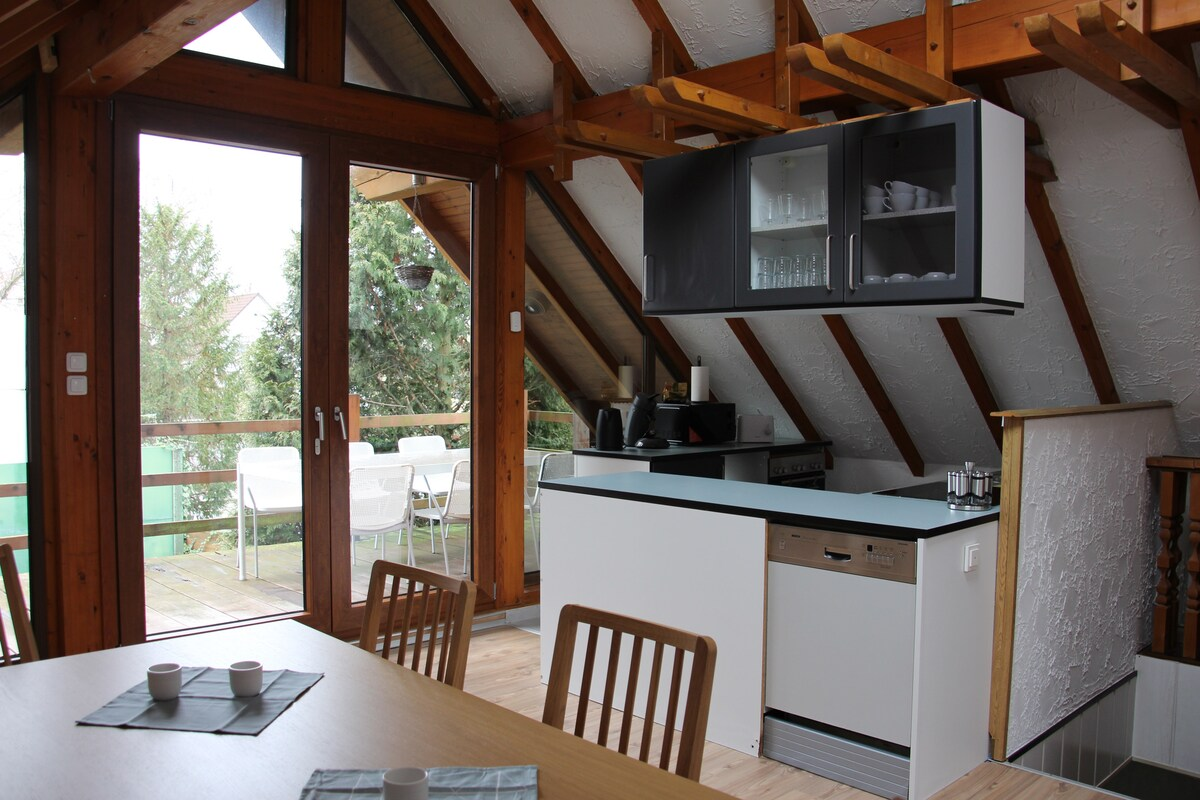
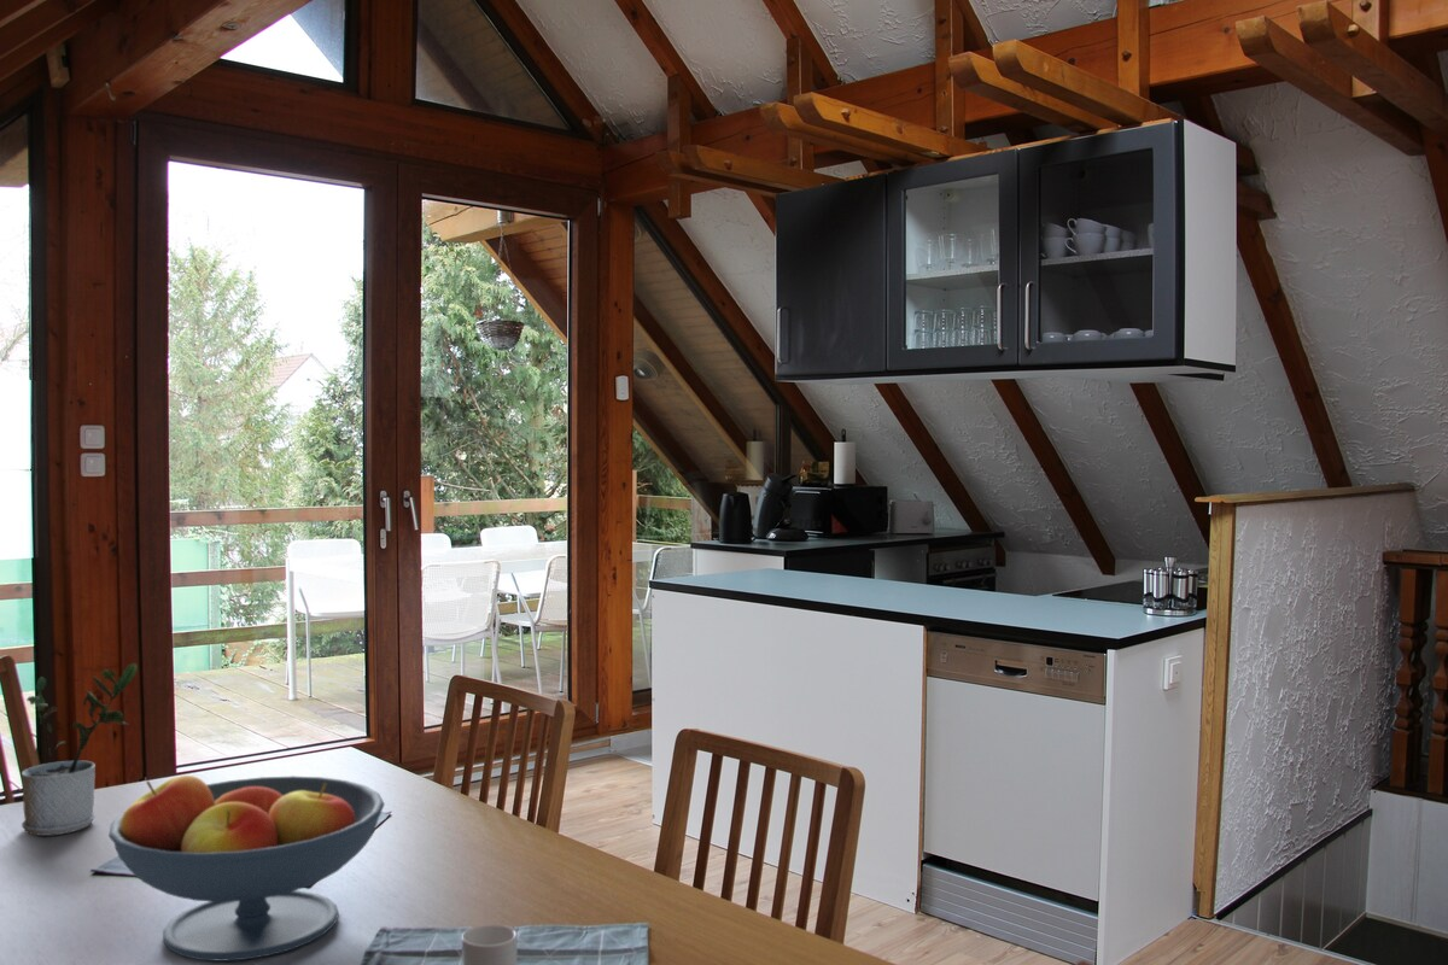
+ potted plant [21,662,139,837]
+ fruit bowl [107,774,386,963]
